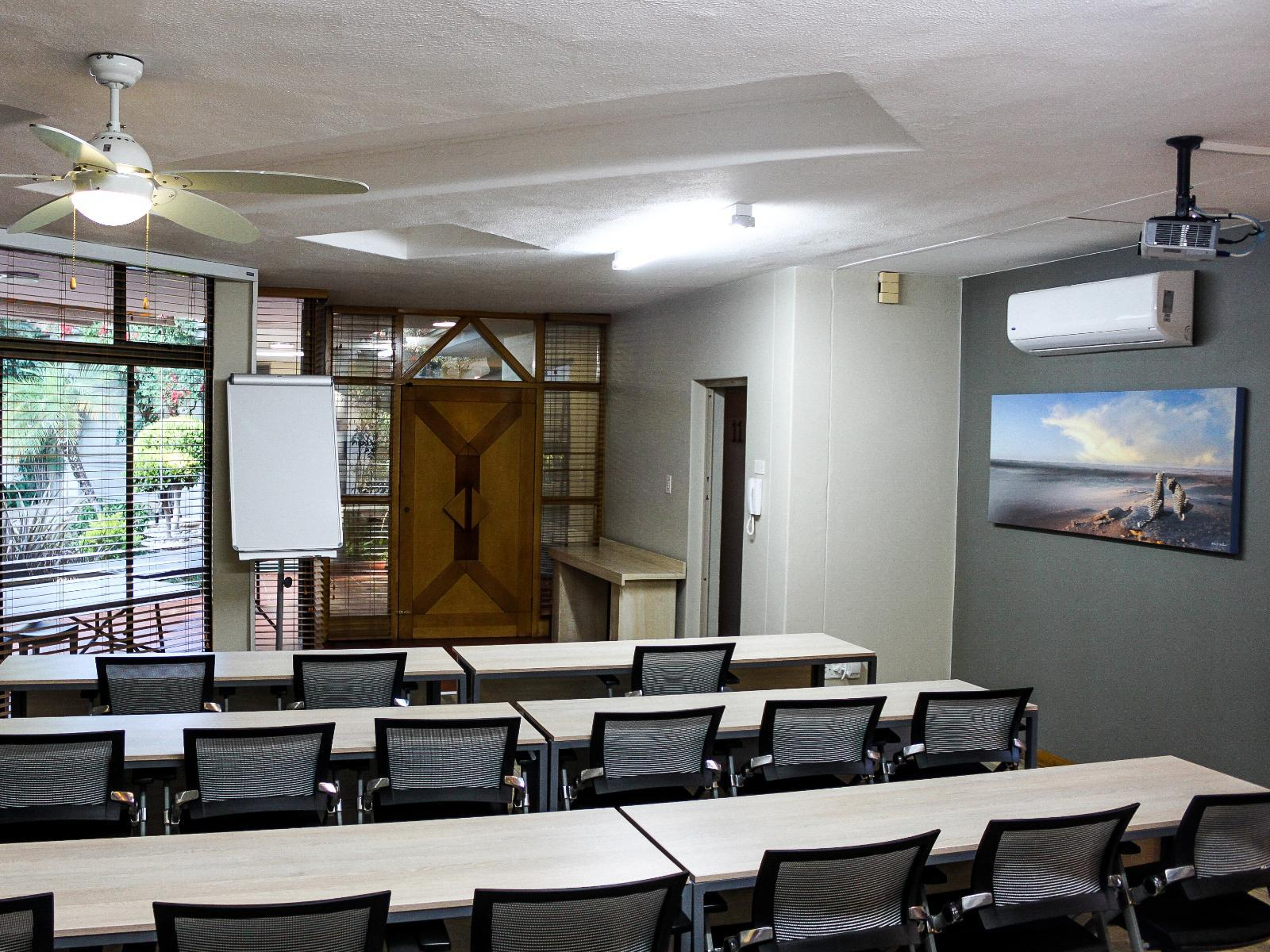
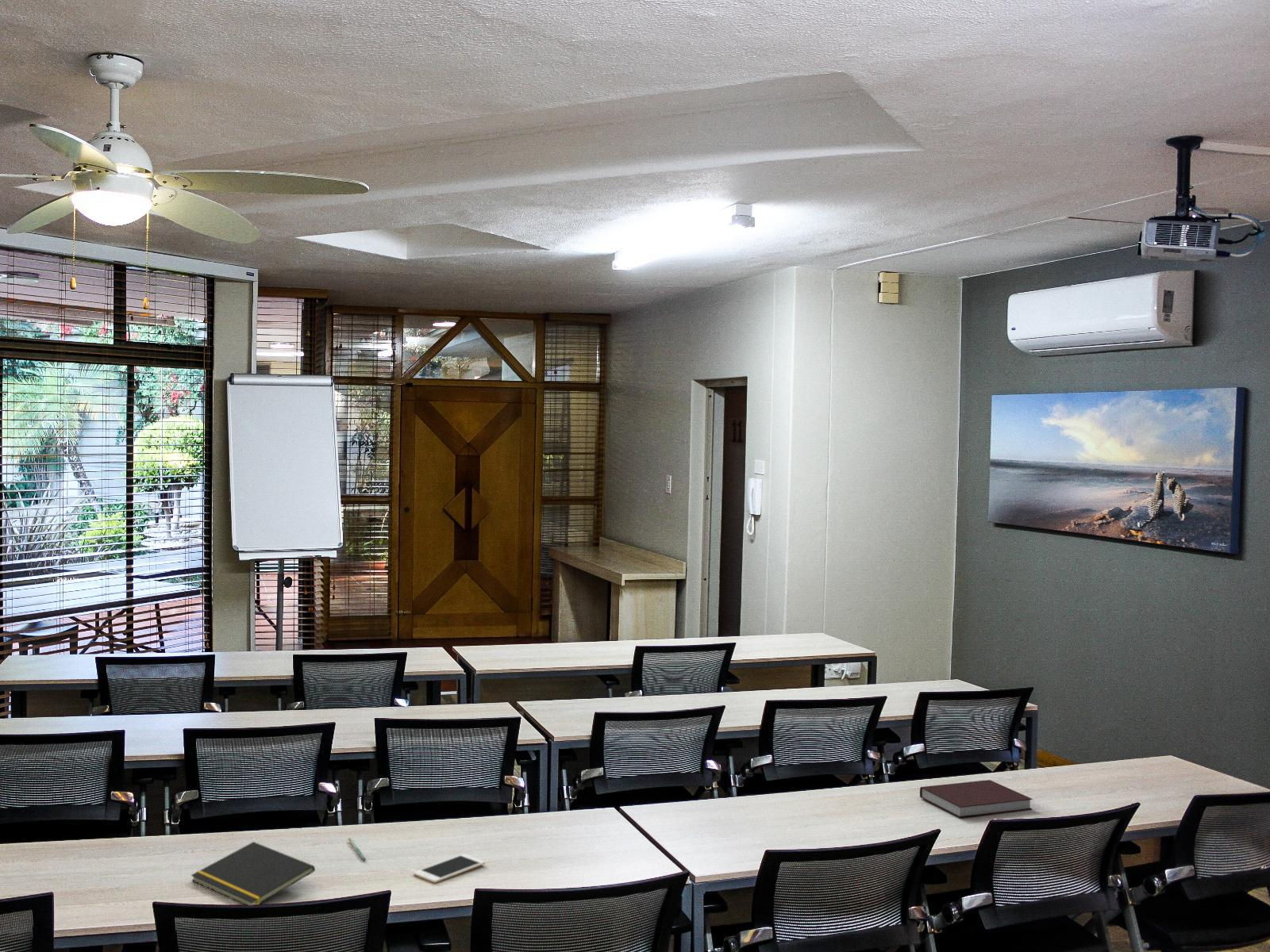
+ notebook [919,779,1033,819]
+ pen [348,837,367,862]
+ notepad [191,841,316,906]
+ cell phone [413,854,486,884]
